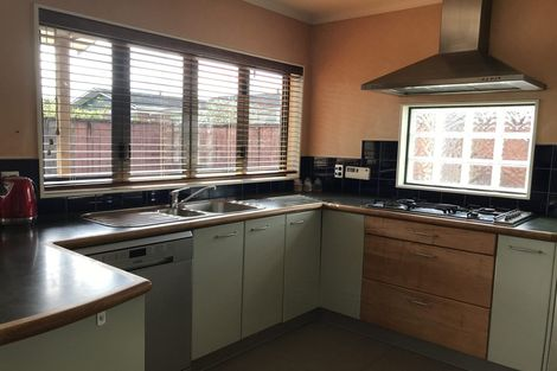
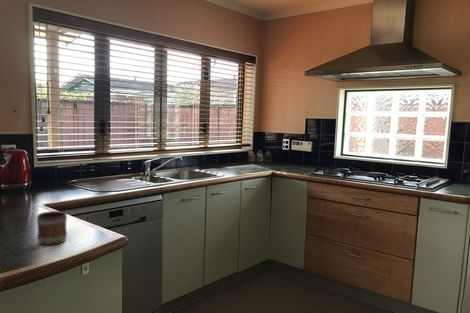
+ mug [36,210,68,246]
